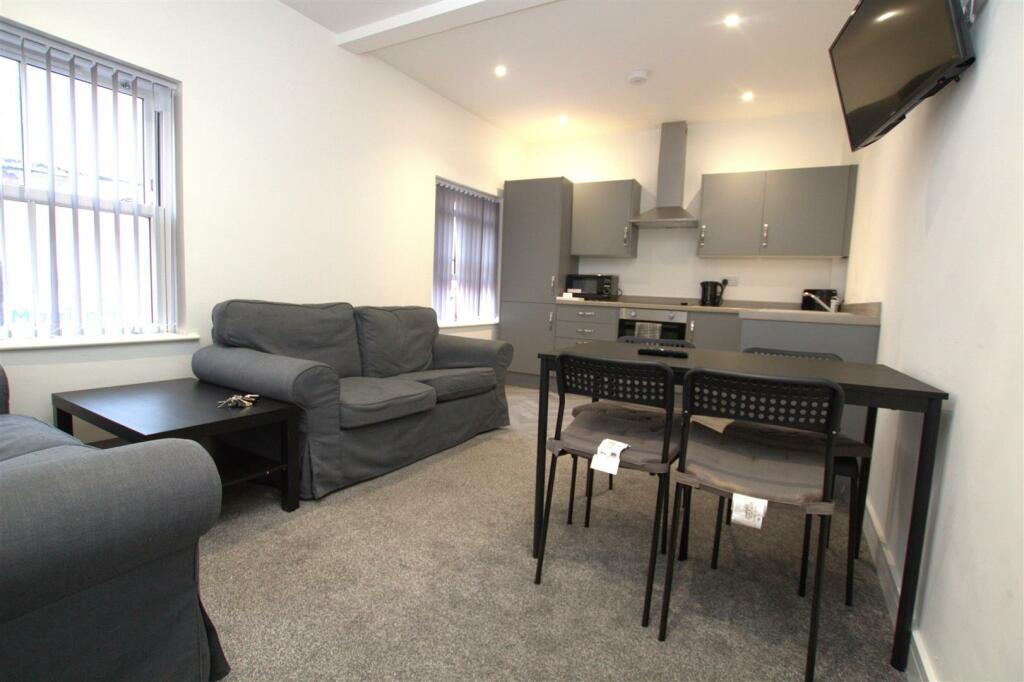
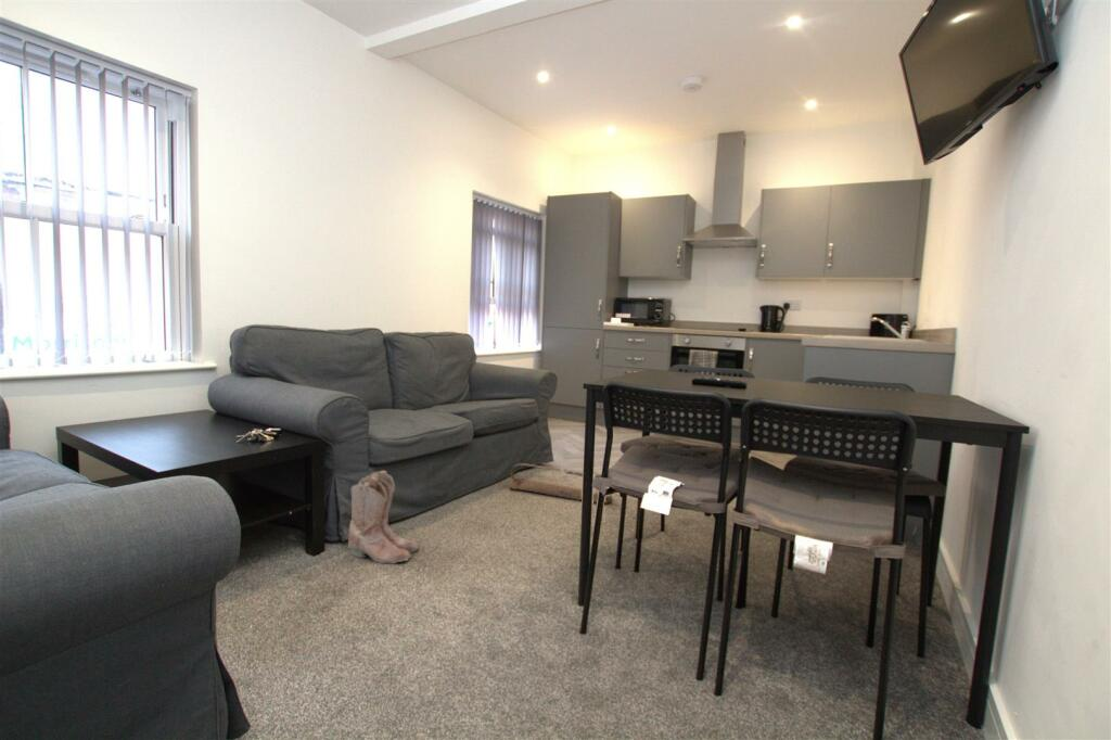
+ bag [508,462,621,505]
+ boots [347,469,421,564]
